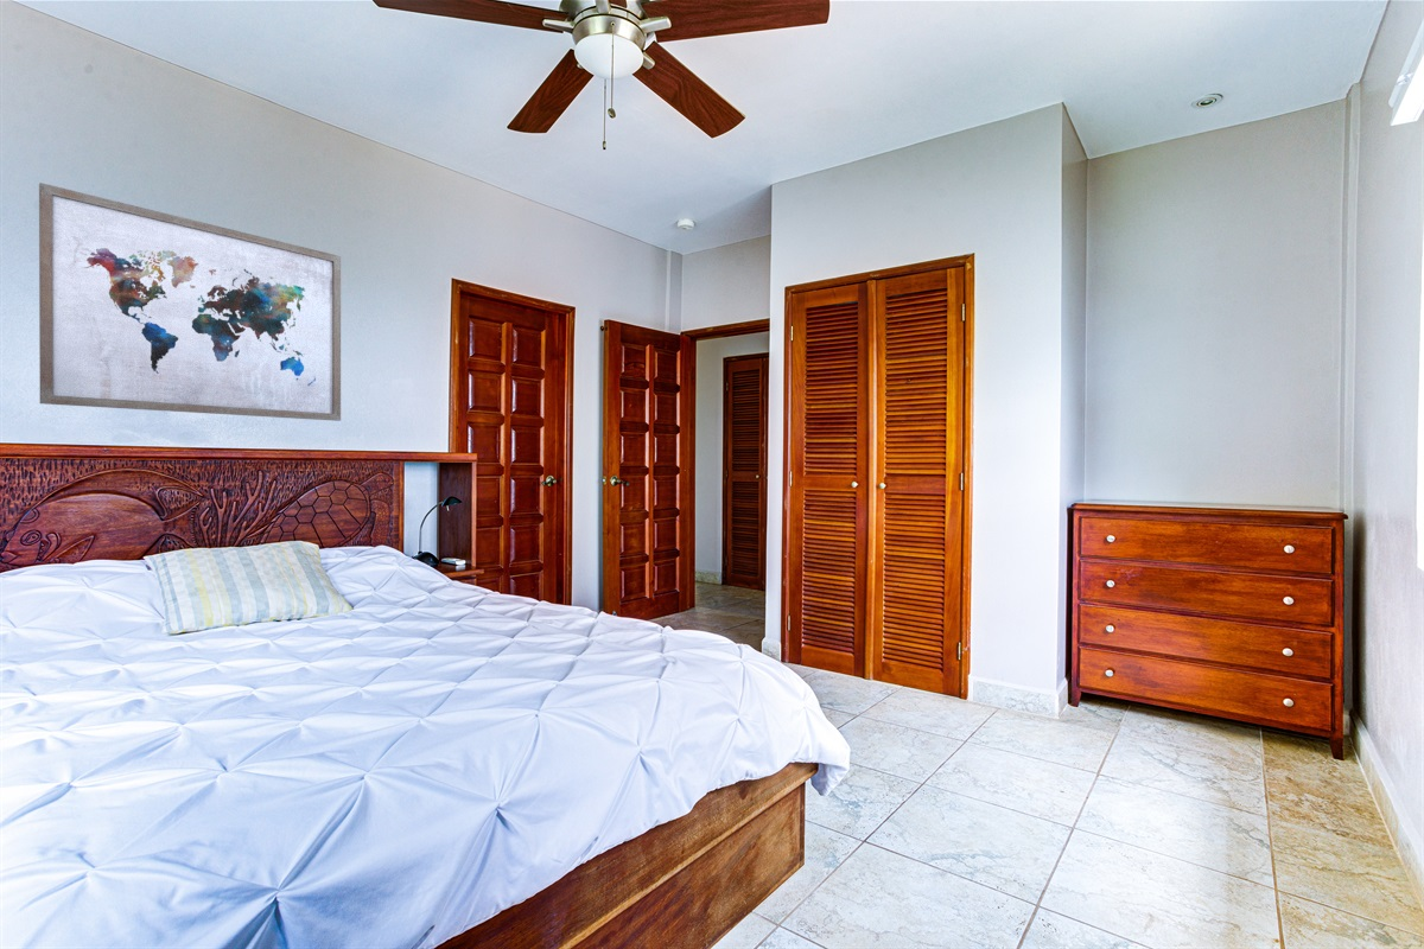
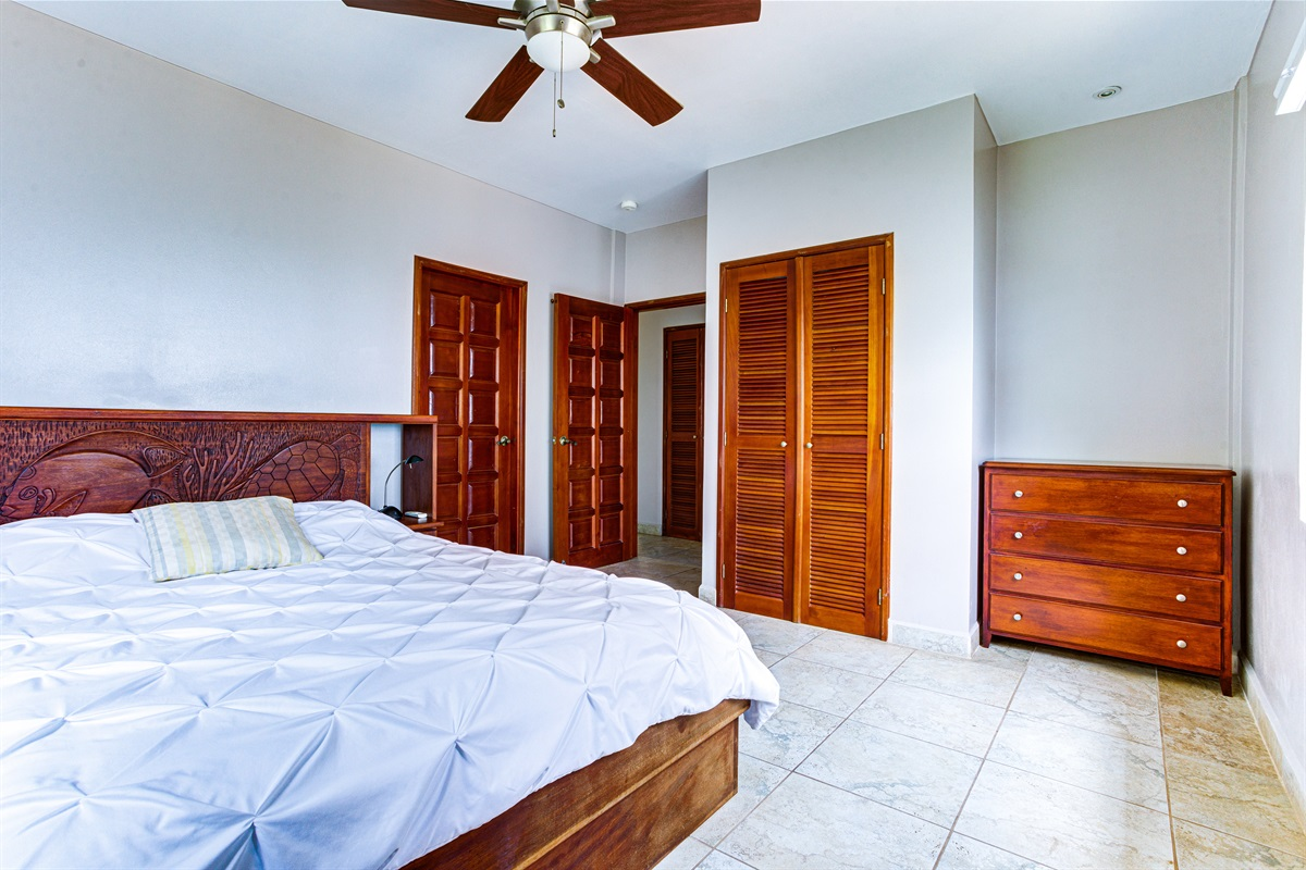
- wall art [38,181,342,422]
